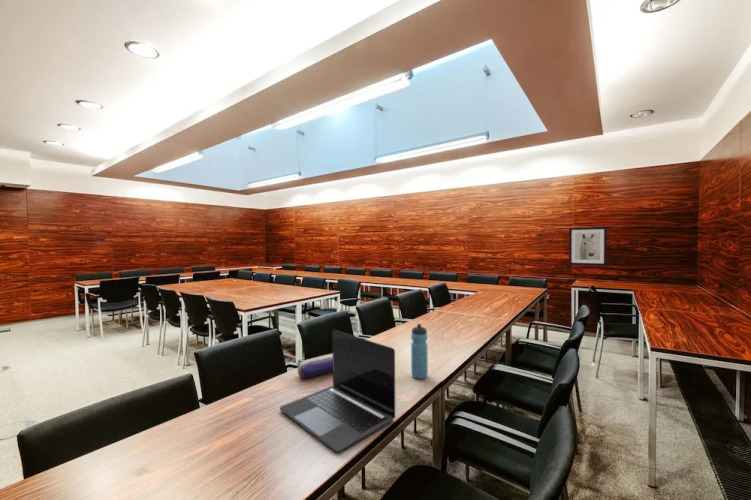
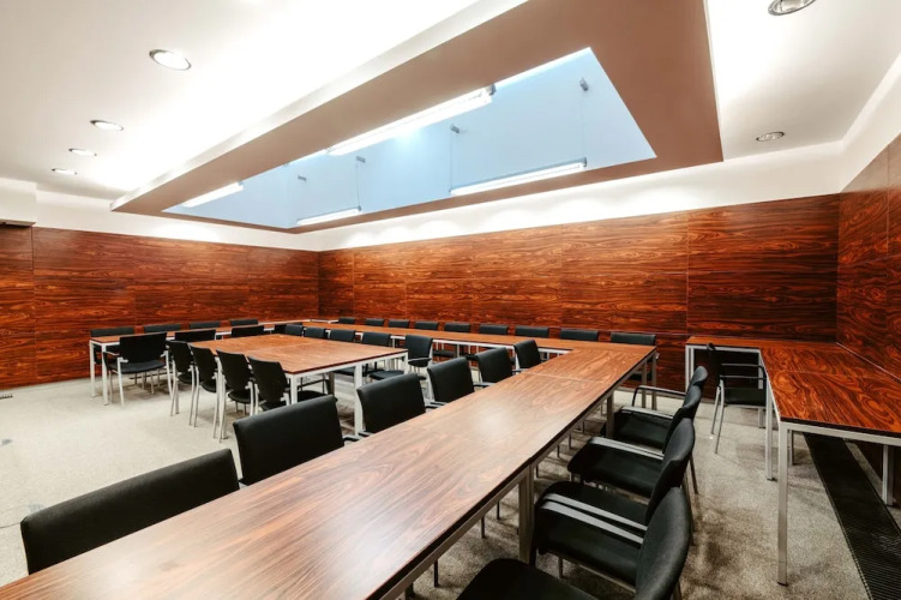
- wall art [568,226,608,267]
- laptop [279,329,396,453]
- pencil case [297,353,333,380]
- water bottle [410,323,429,380]
